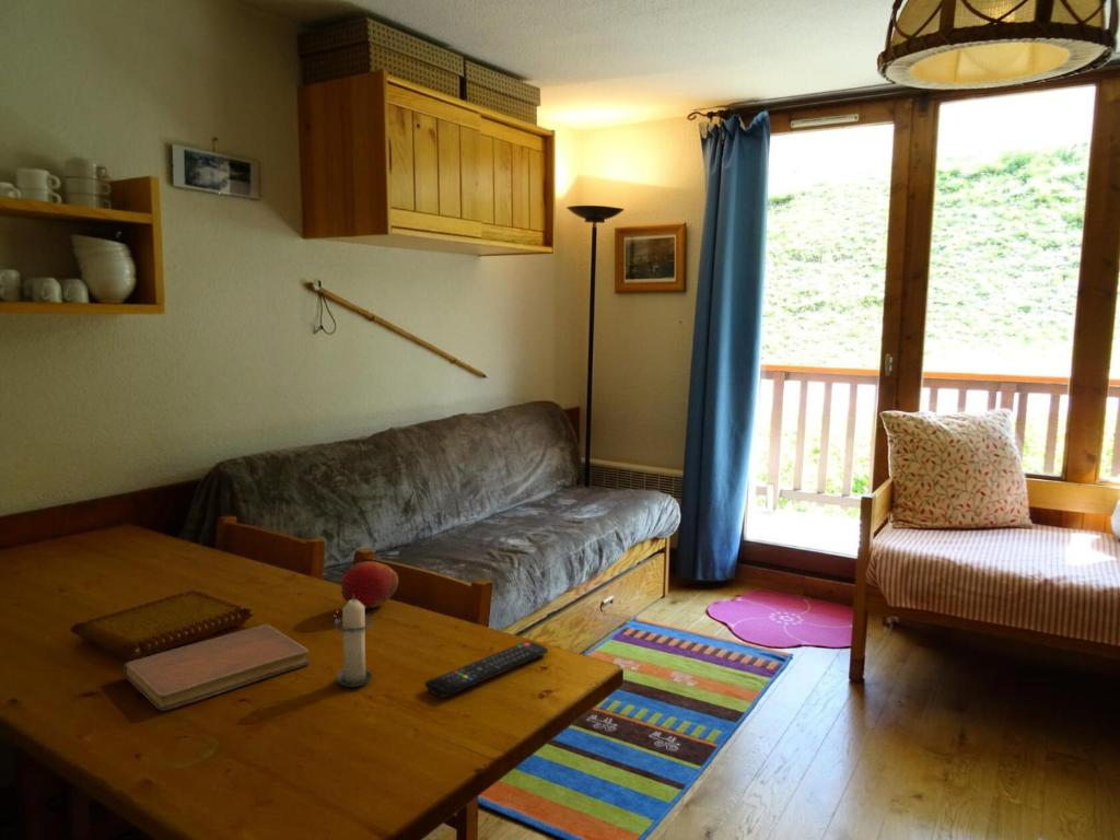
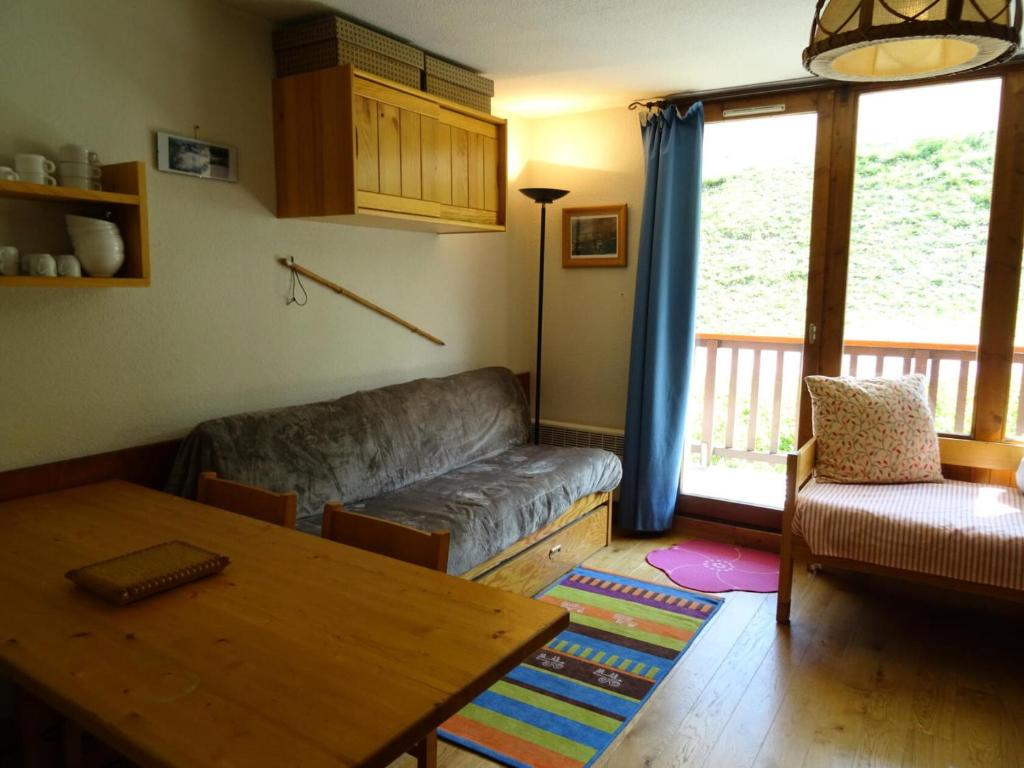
- candle [334,594,374,688]
- remote control [424,640,549,698]
- notebook [122,623,311,712]
- fruit [340,560,399,609]
